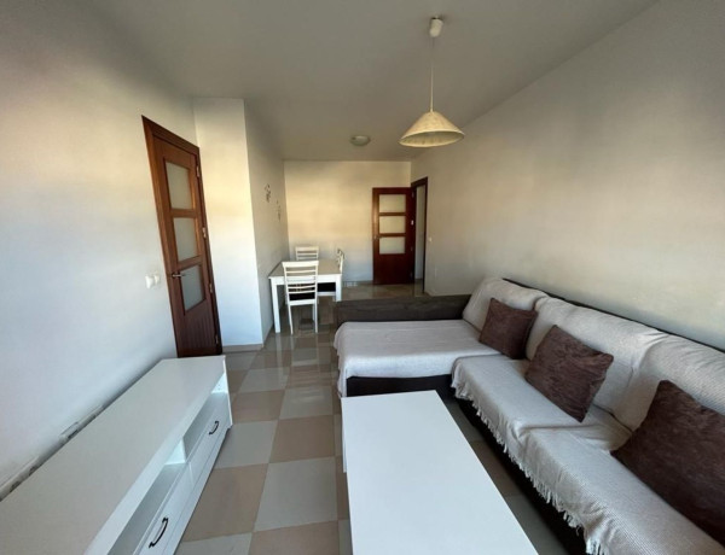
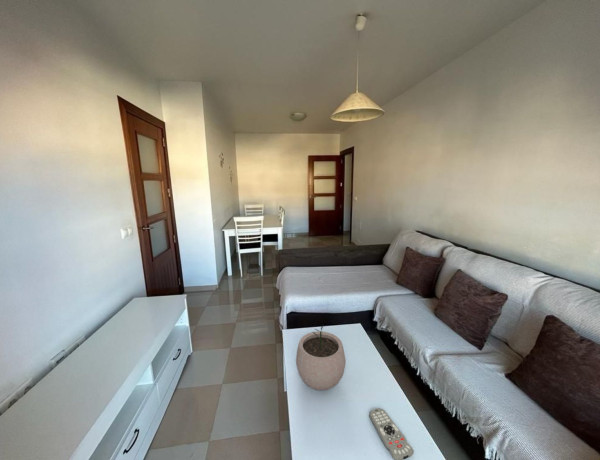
+ plant pot [295,324,347,391]
+ remote control [368,407,415,460]
